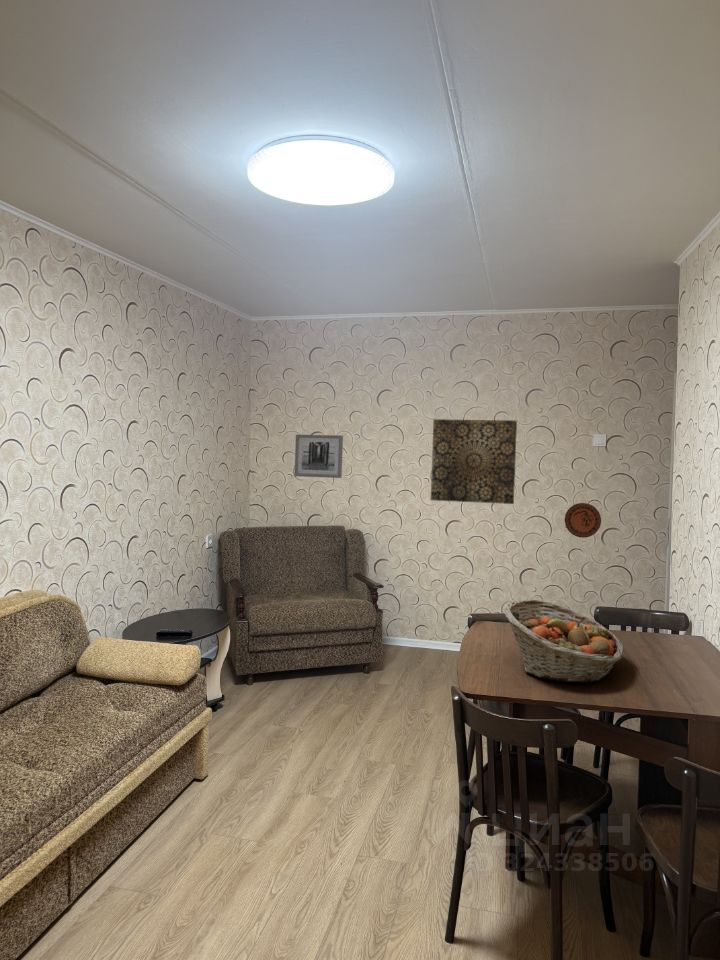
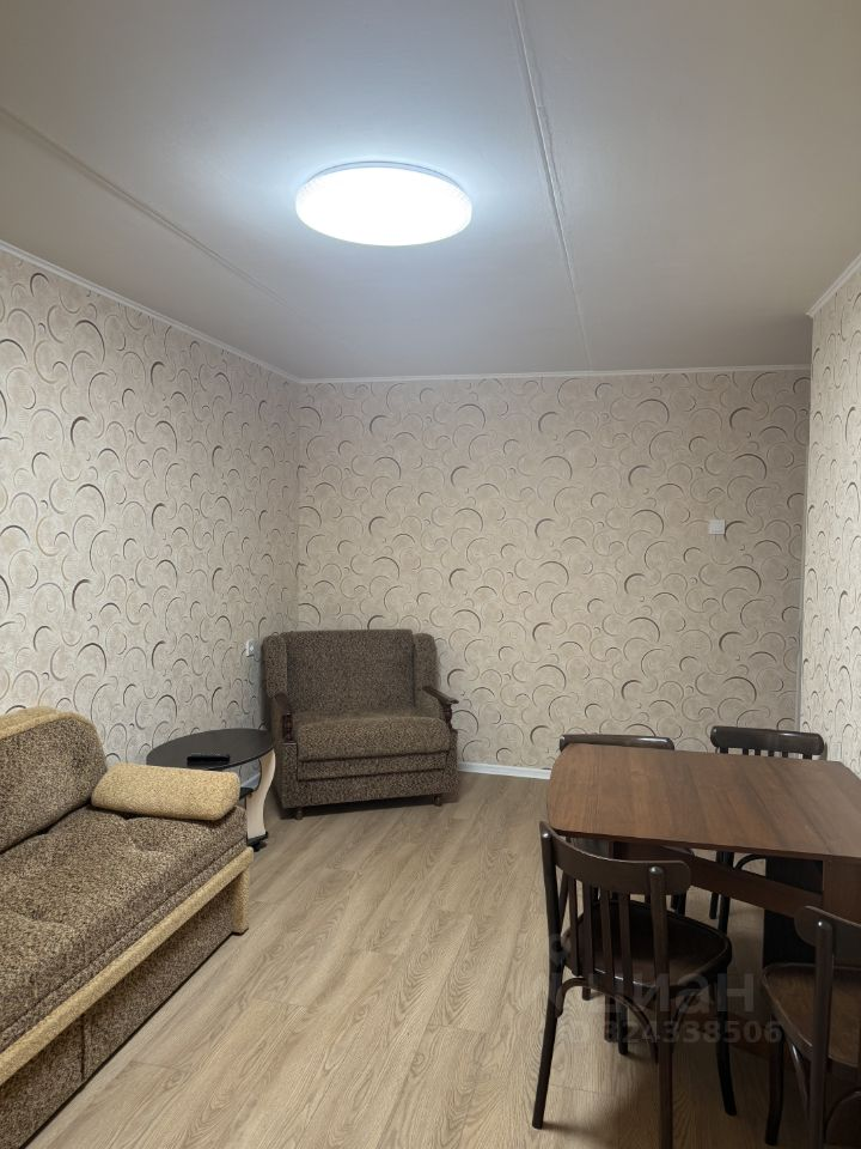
- decorative plate [564,502,602,539]
- wall art [293,434,344,479]
- fruit basket [503,599,625,683]
- wall art [430,418,518,505]
